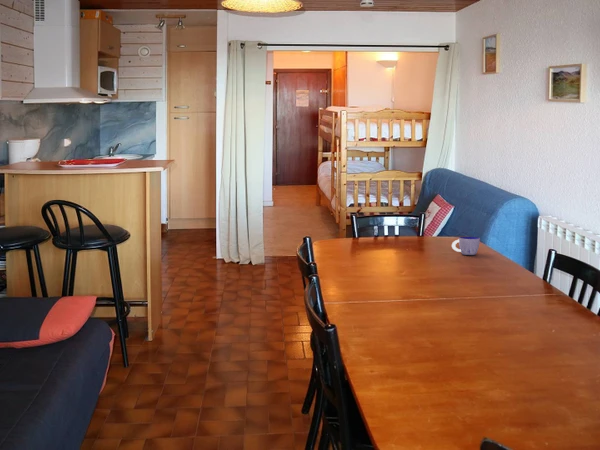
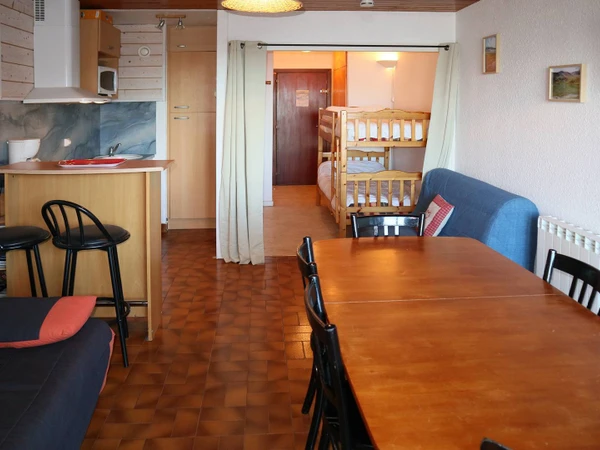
- cup [451,236,481,256]
